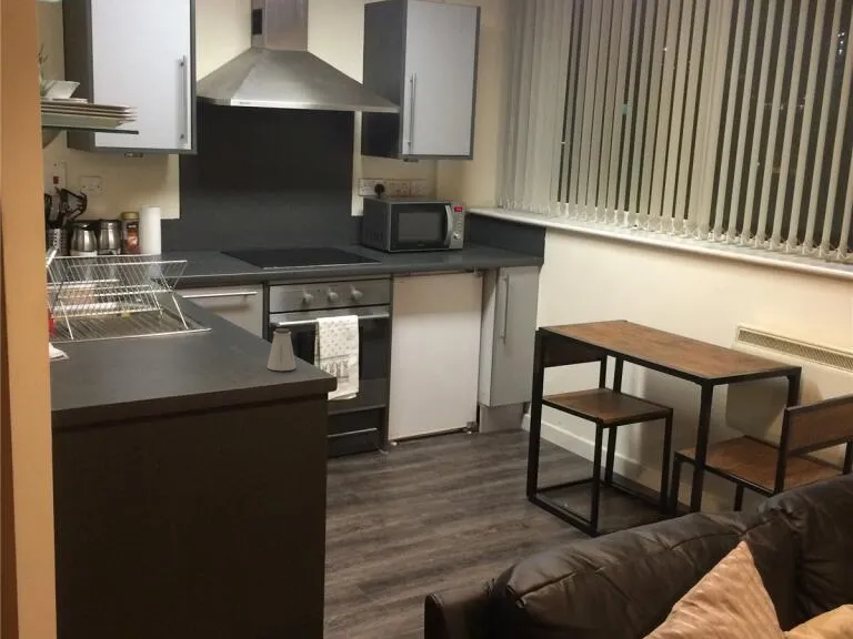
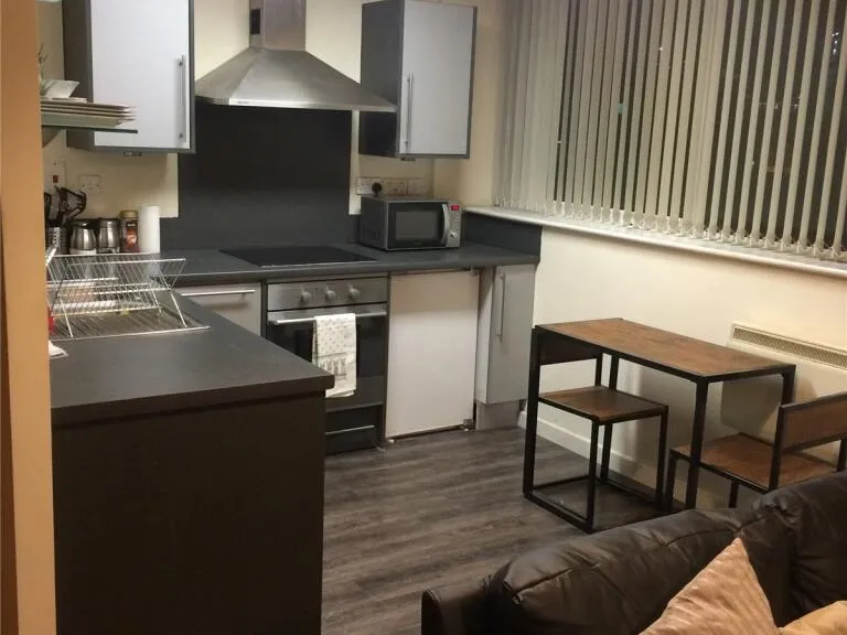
- saltshaker [267,327,297,372]
